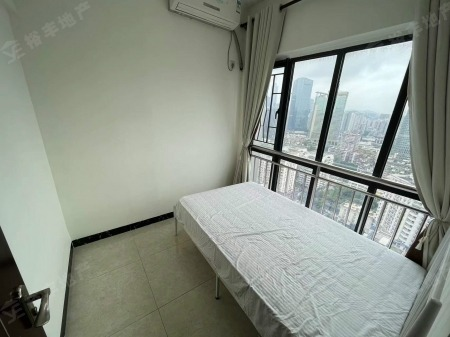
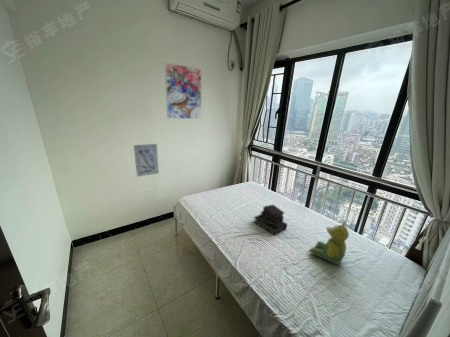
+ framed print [164,61,202,120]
+ wall art [133,143,160,178]
+ teddy bear [309,220,350,265]
+ diary [252,204,288,236]
